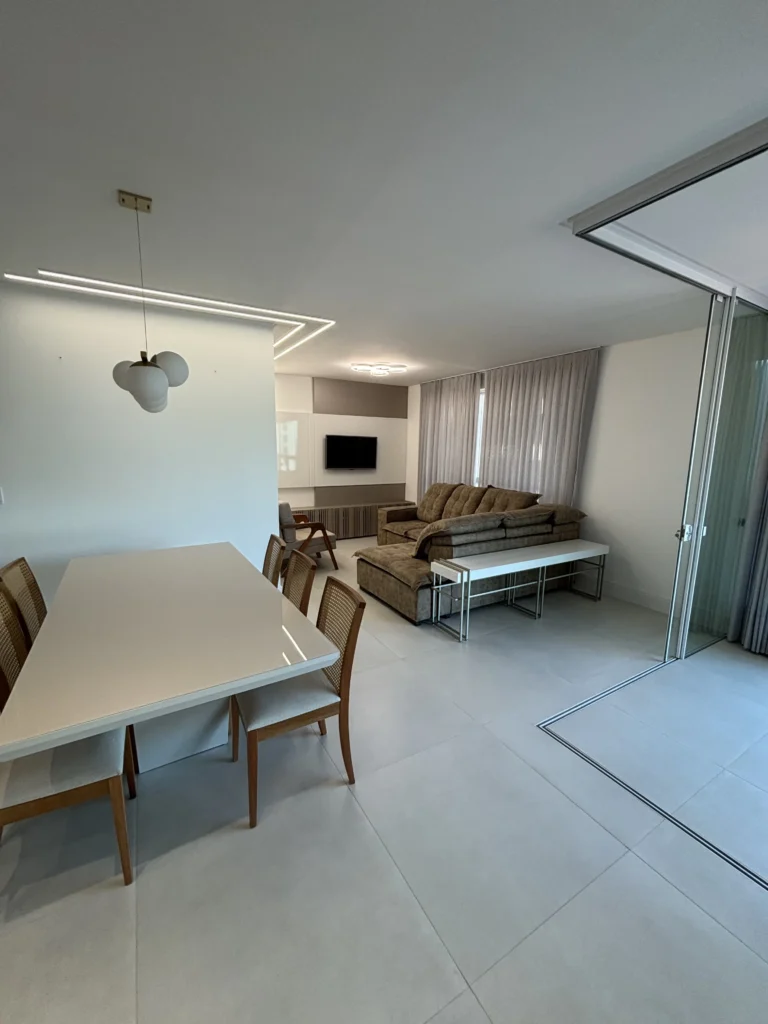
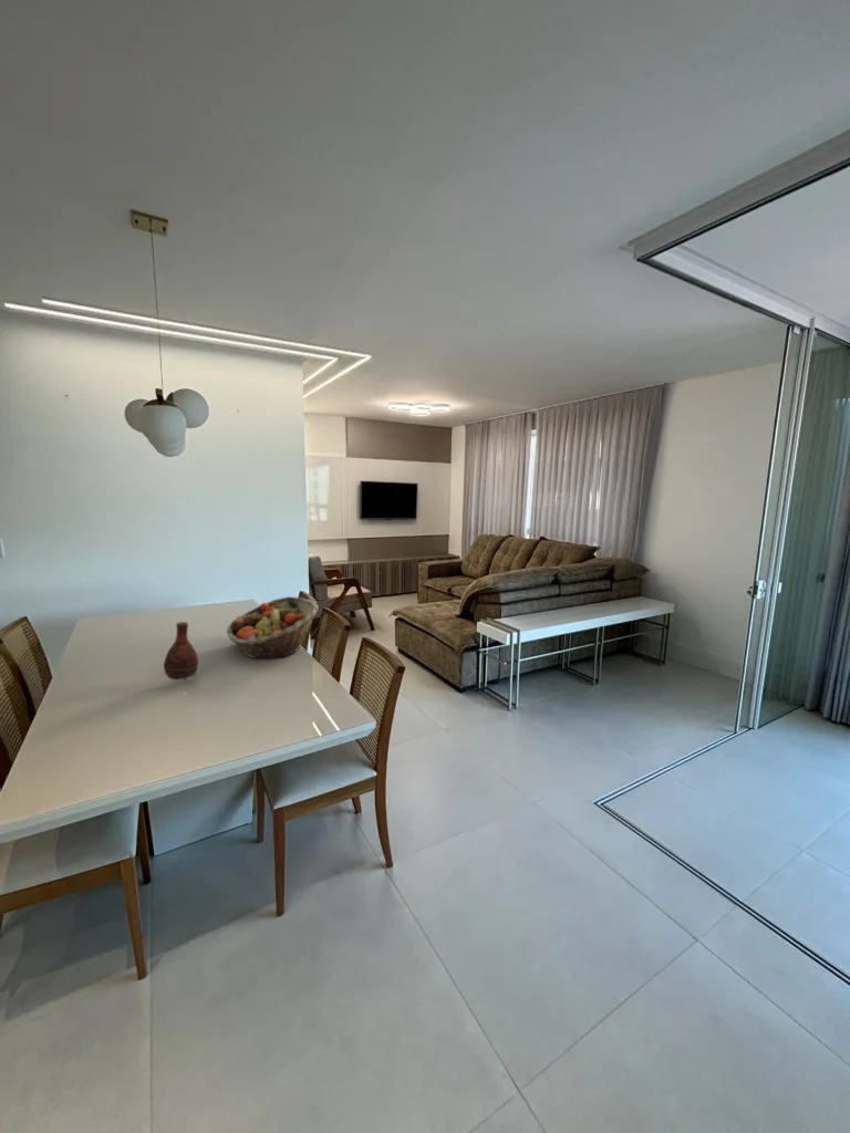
+ vase [163,621,199,682]
+ fruit basket [226,595,320,659]
